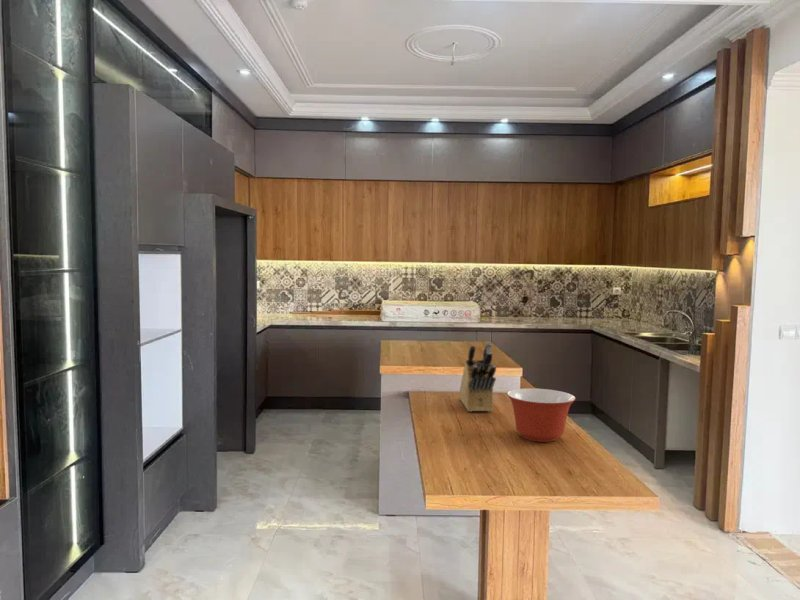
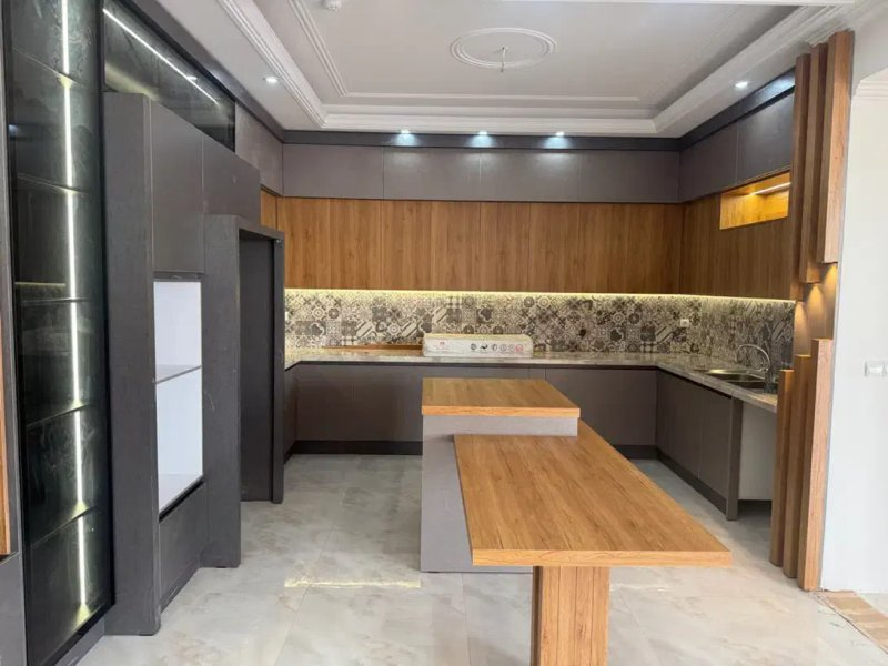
- knife block [458,341,497,413]
- mixing bowl [506,387,577,443]
